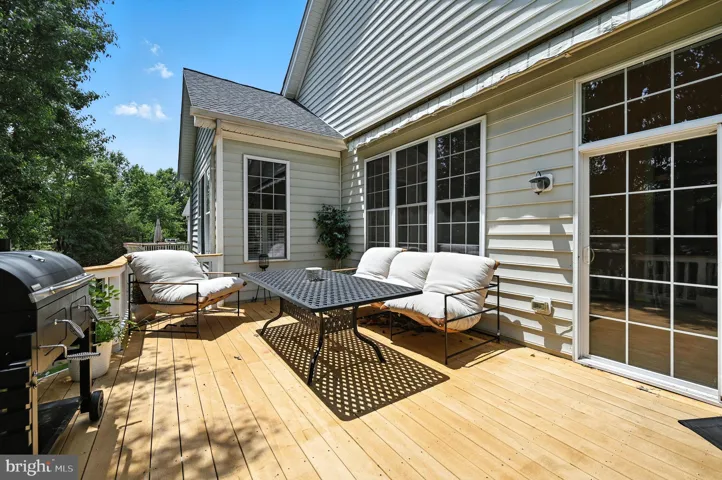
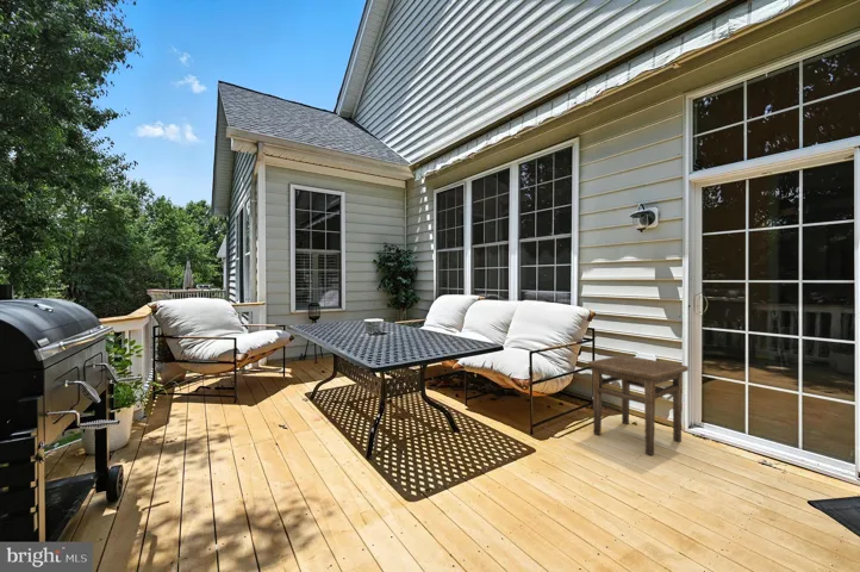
+ side table [587,354,690,456]
